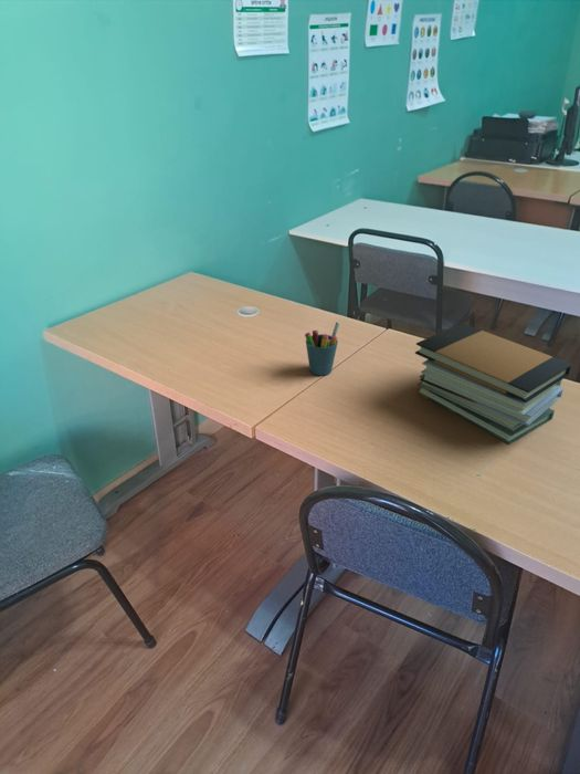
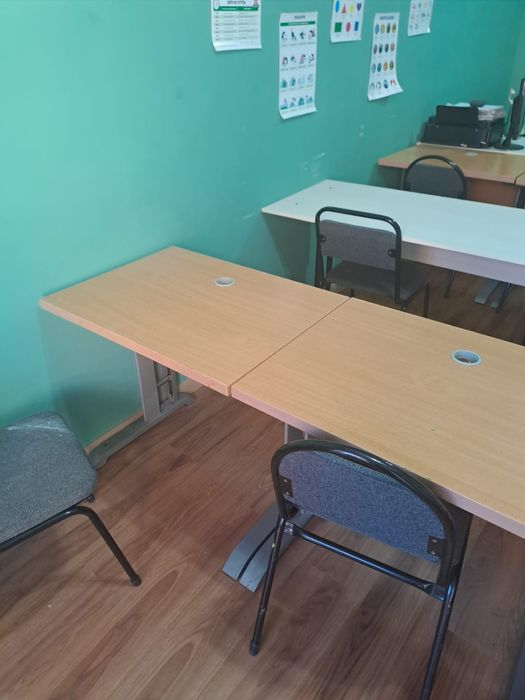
- book stack [414,322,573,446]
- pen holder [304,321,340,377]
